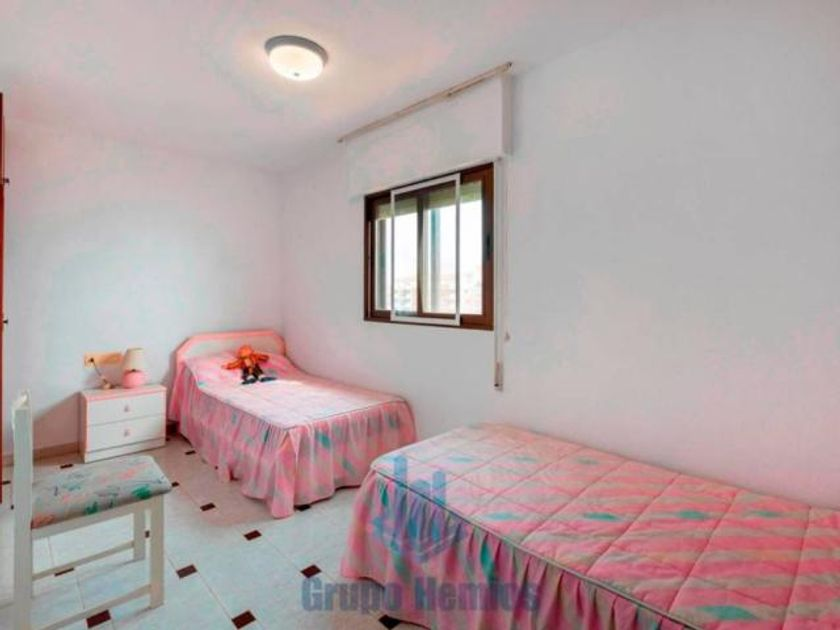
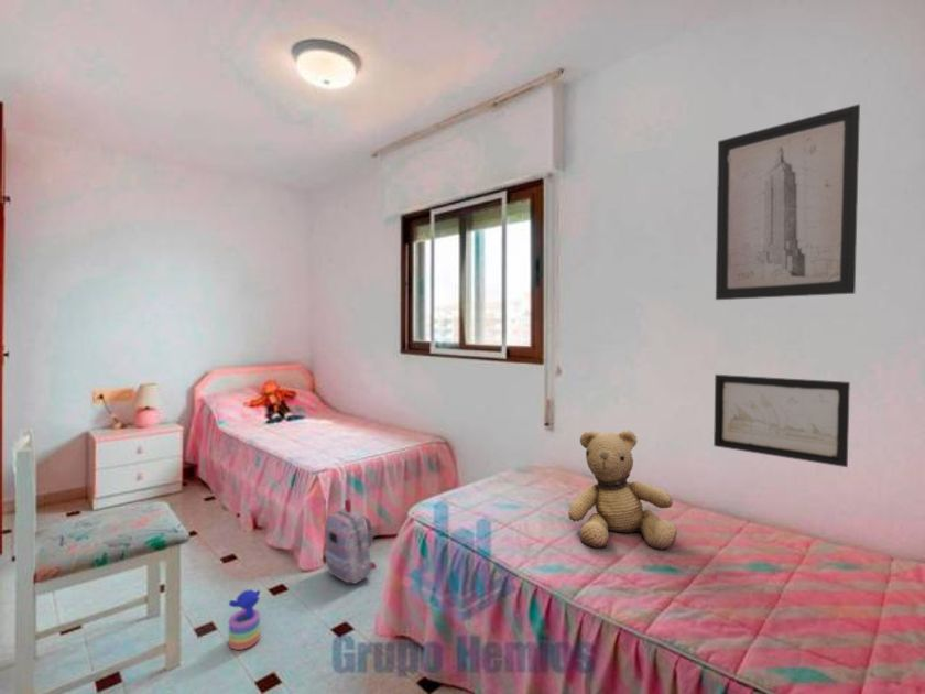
+ teddy bear [567,429,678,551]
+ stacking toy [228,588,261,651]
+ backpack [324,498,377,585]
+ wall art [715,102,861,301]
+ wall art [712,373,851,468]
